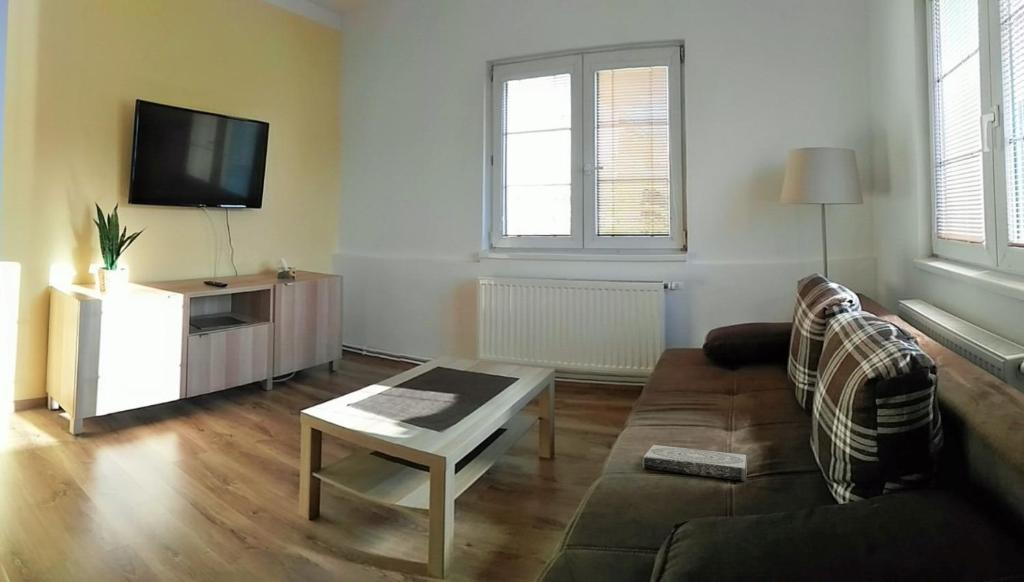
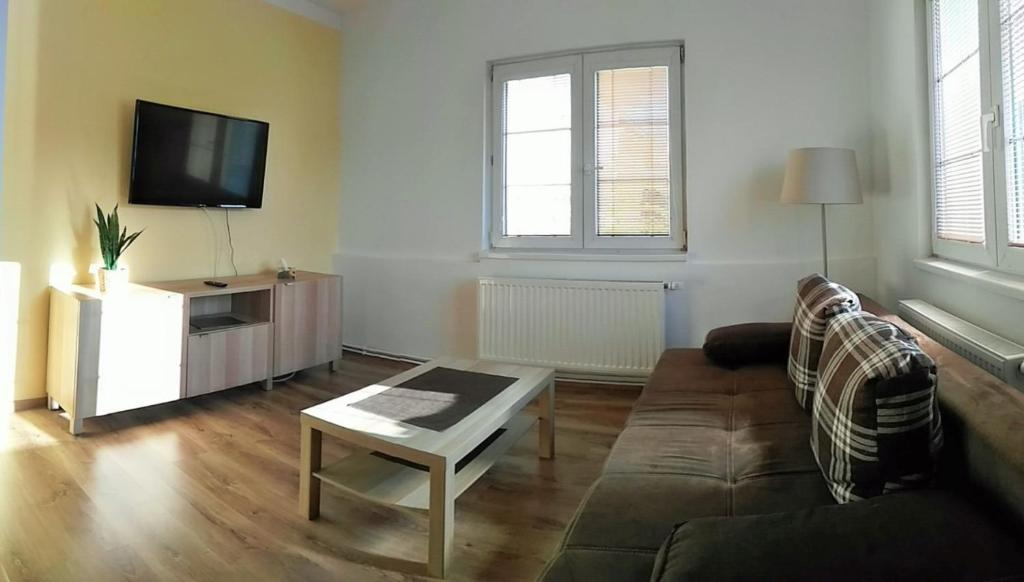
- book [642,444,748,482]
